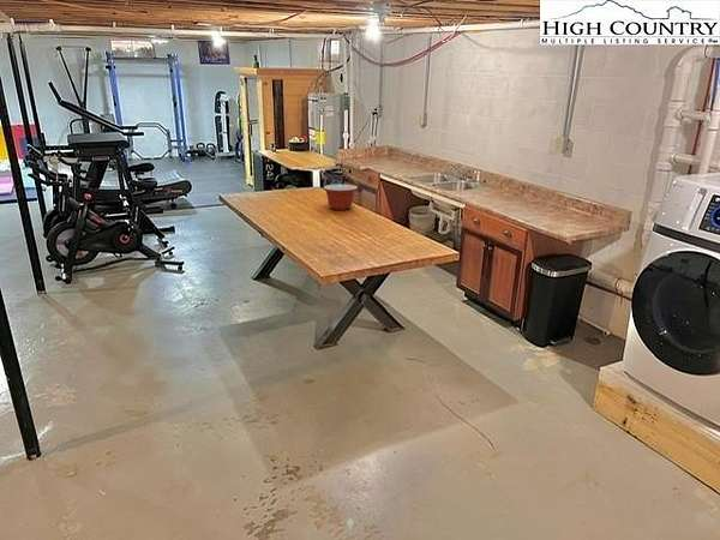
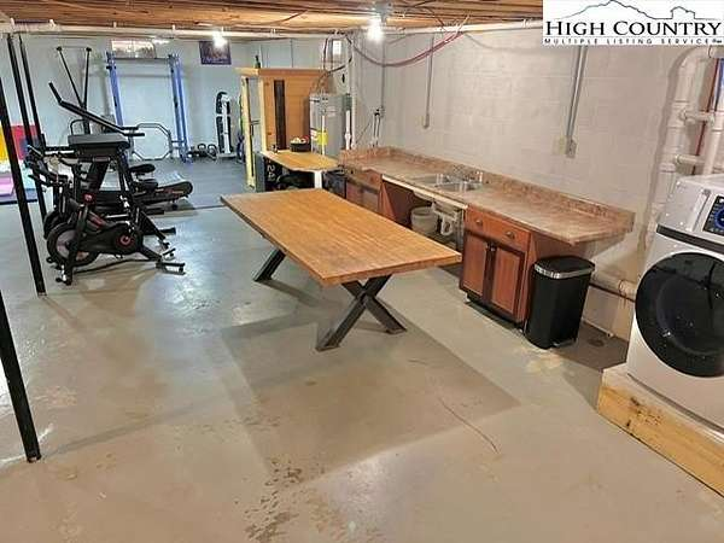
- mixing bowl [323,184,358,211]
